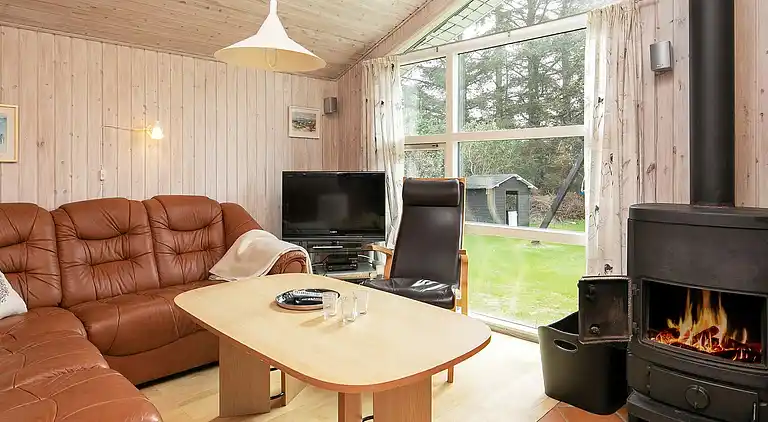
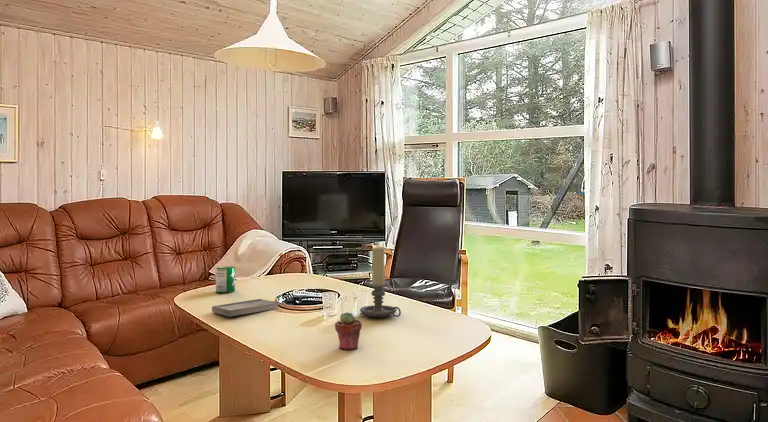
+ potted succulent [334,311,363,351]
+ can [215,265,236,294]
+ book [211,298,279,318]
+ candle holder [359,246,402,318]
